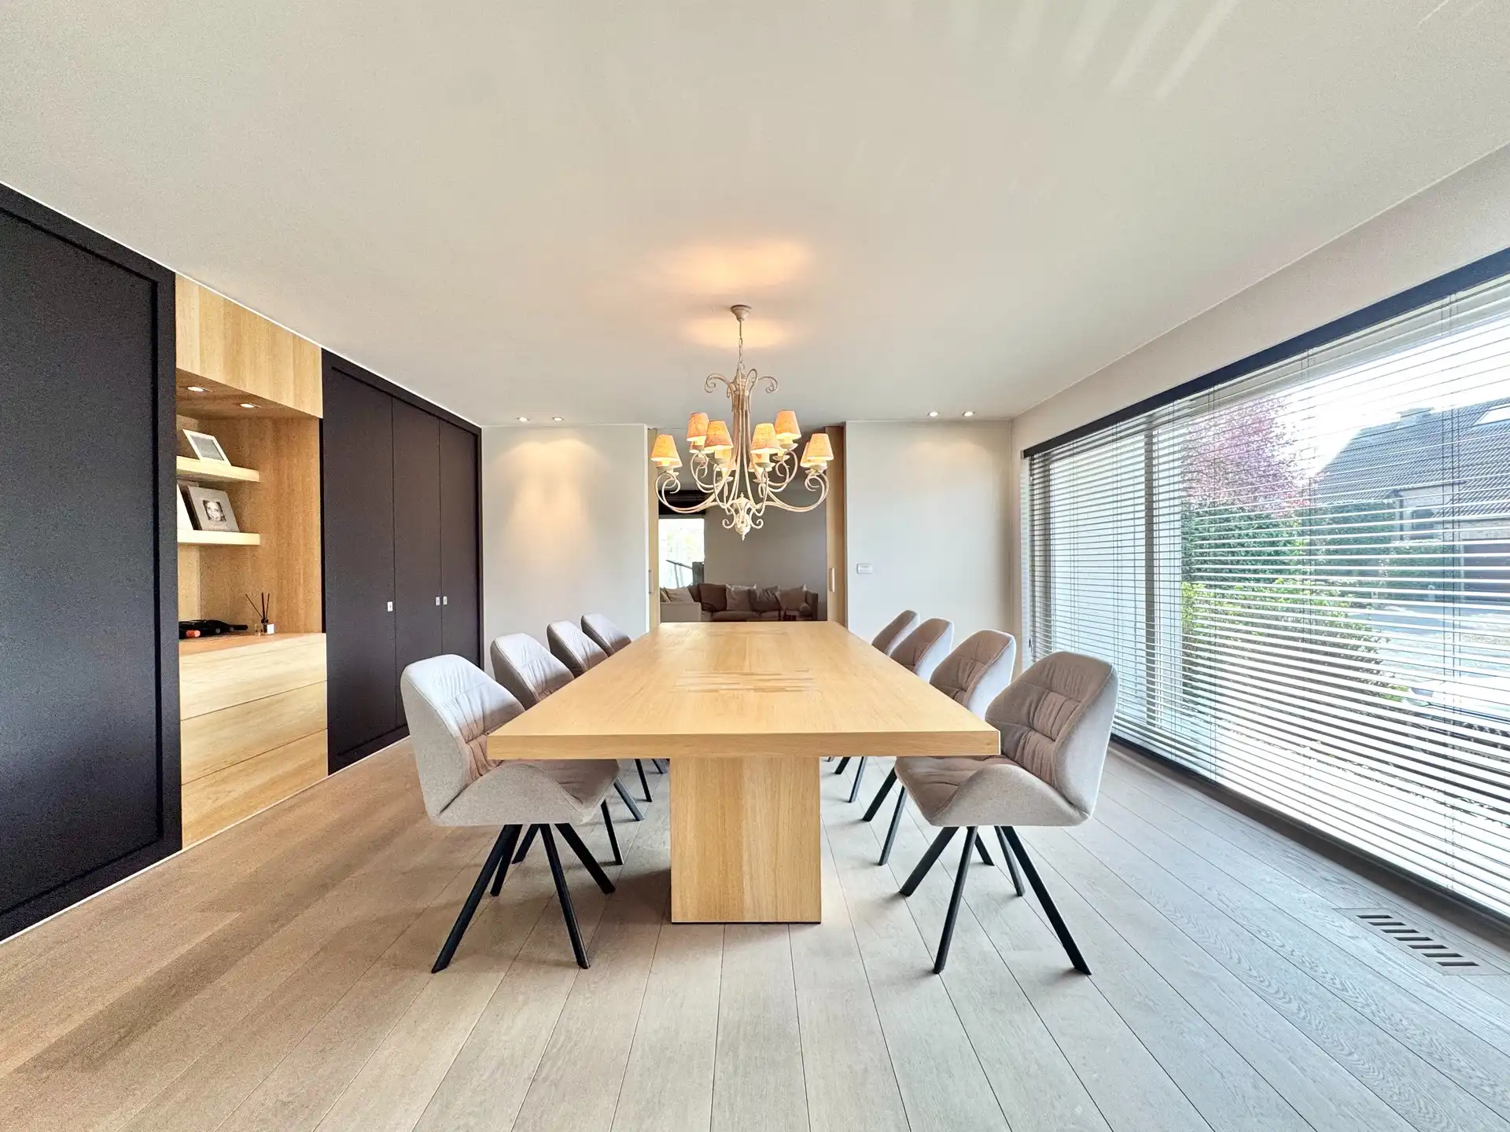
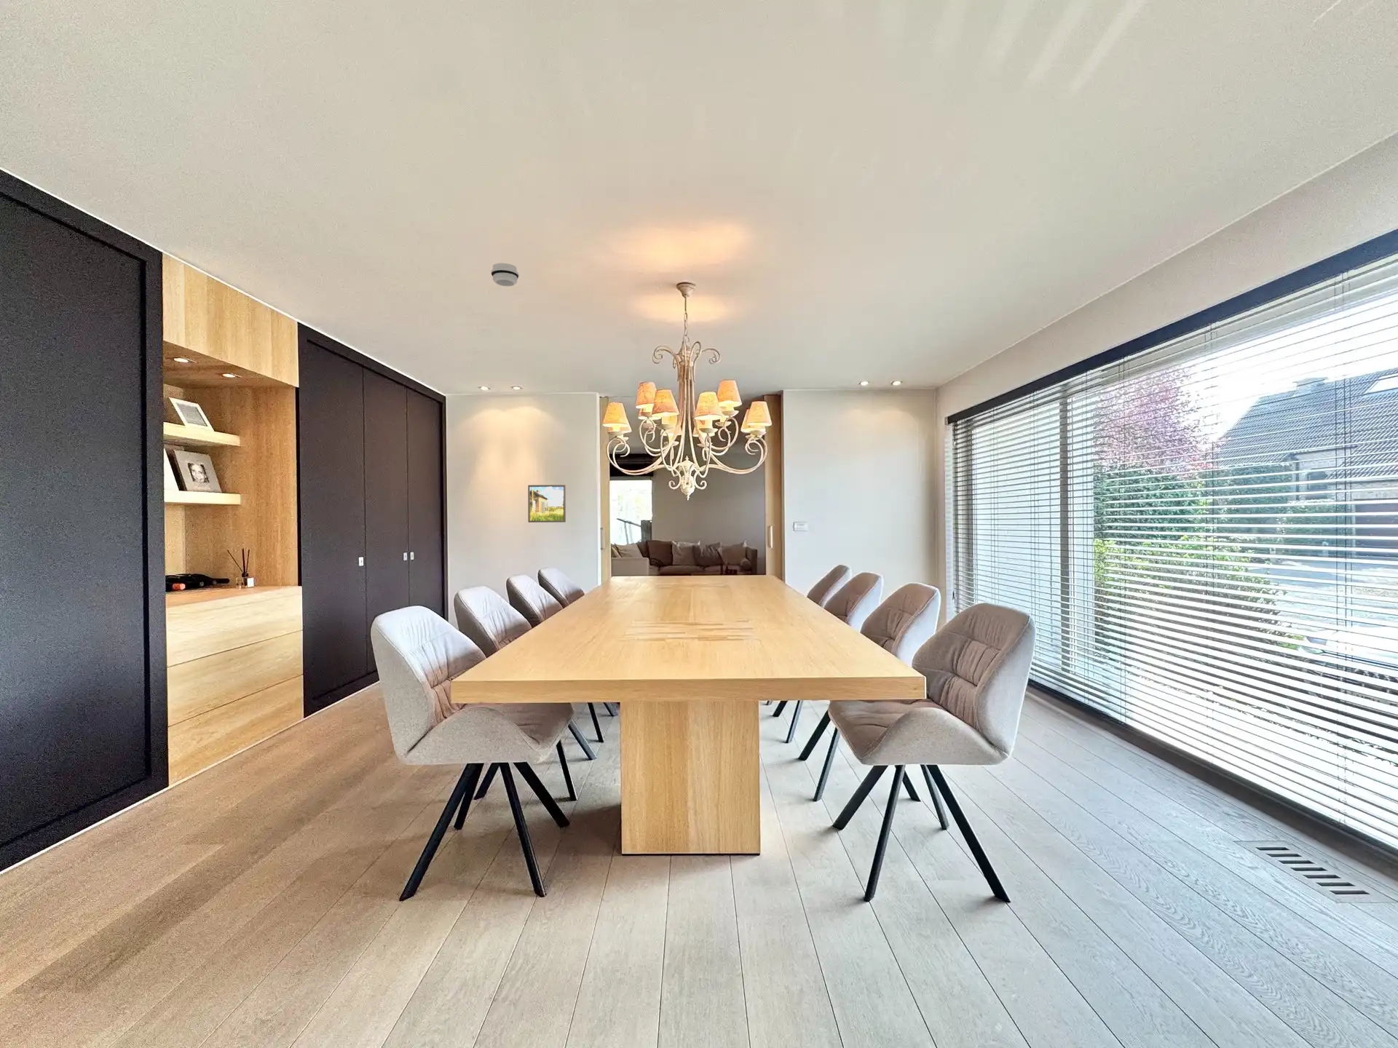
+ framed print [527,484,567,523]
+ smoke detector [490,263,520,286]
